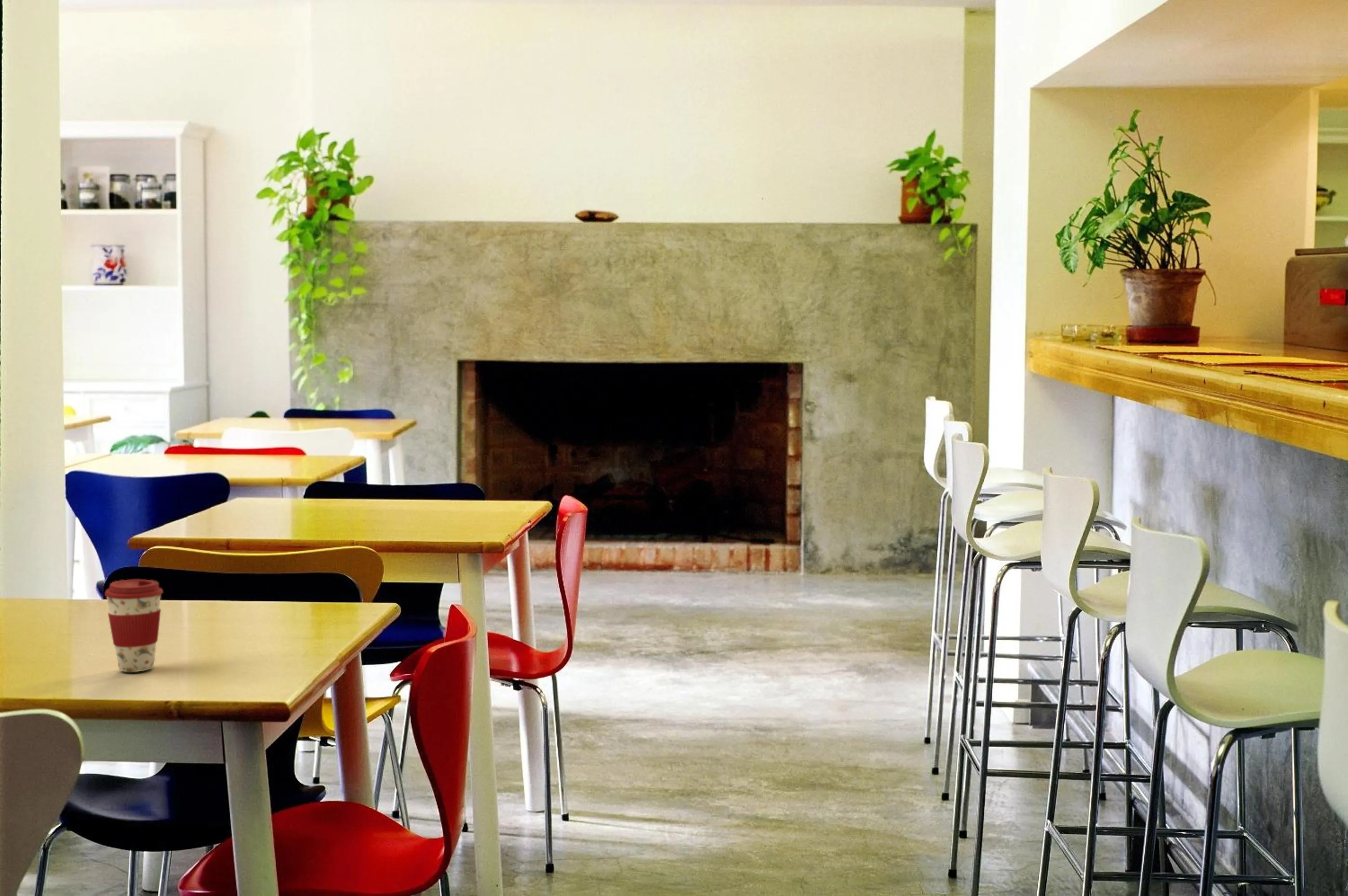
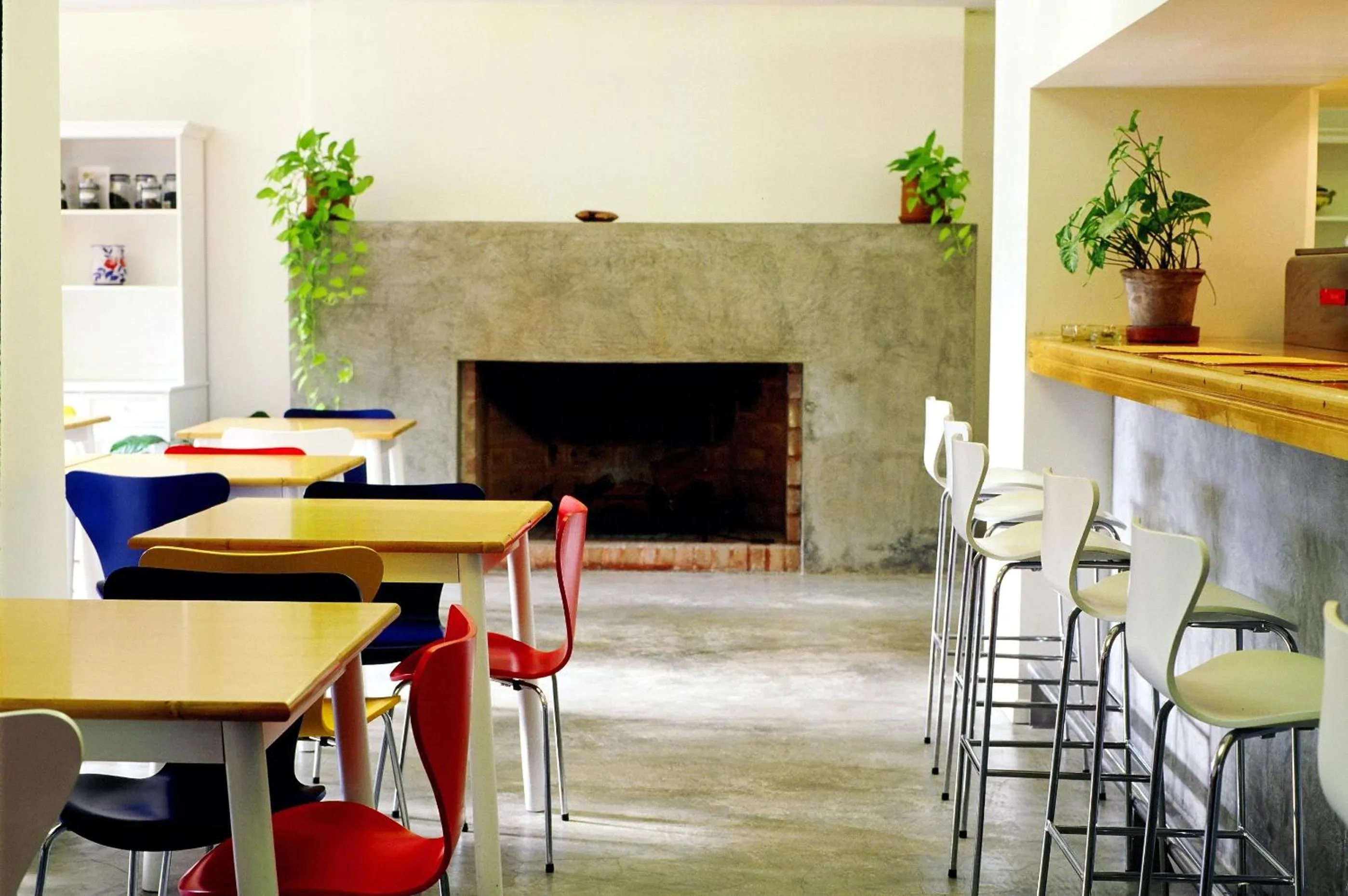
- coffee cup [104,579,163,672]
